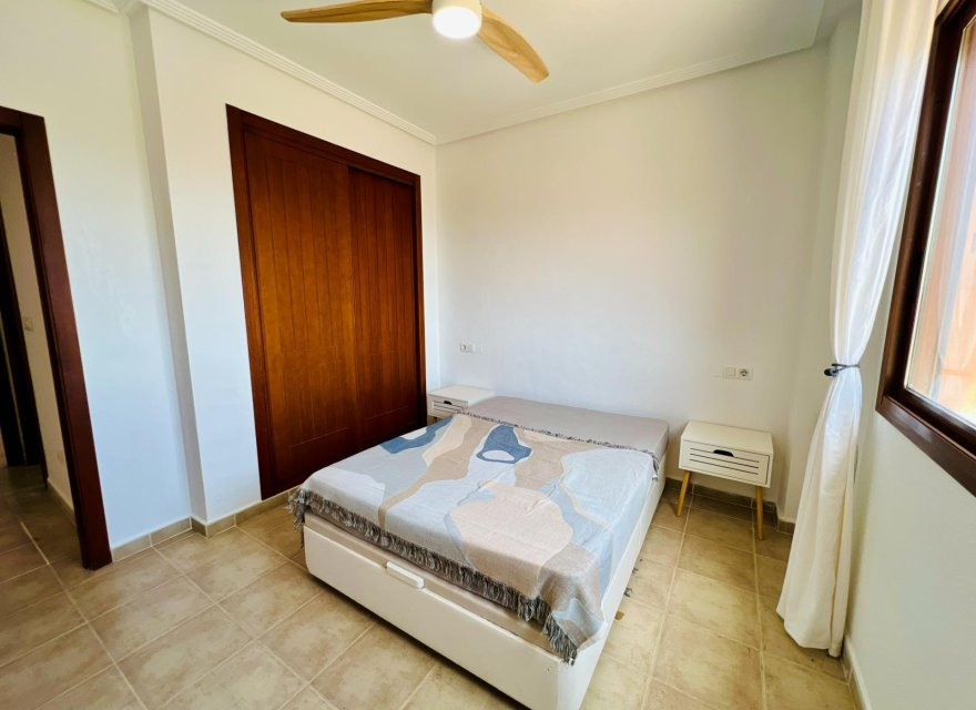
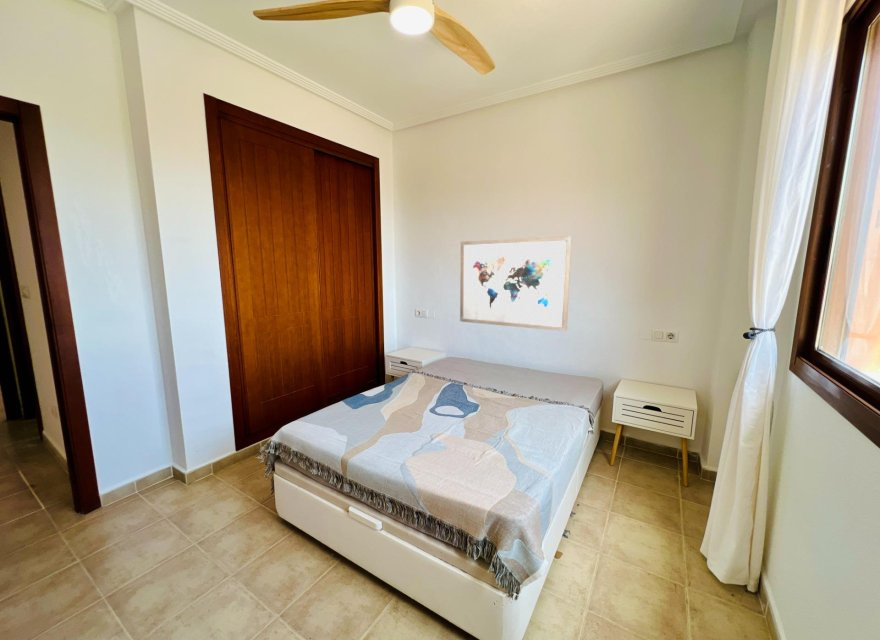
+ wall art [459,235,573,332]
